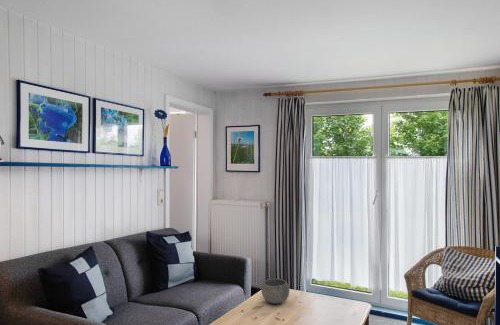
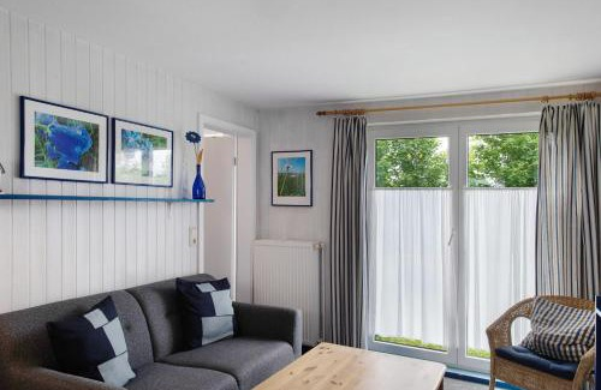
- bowl [260,278,291,305]
